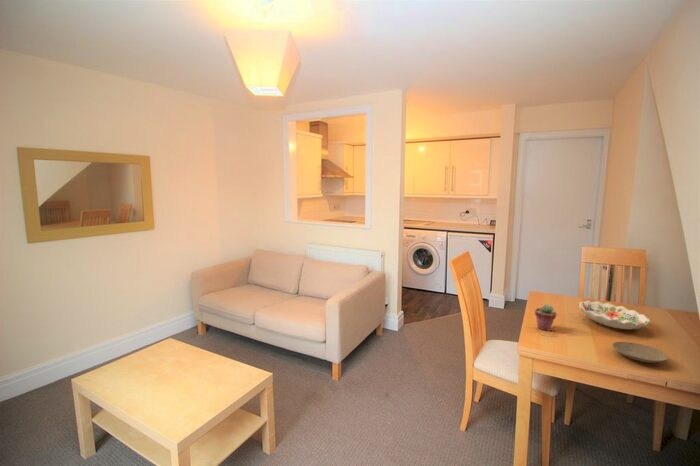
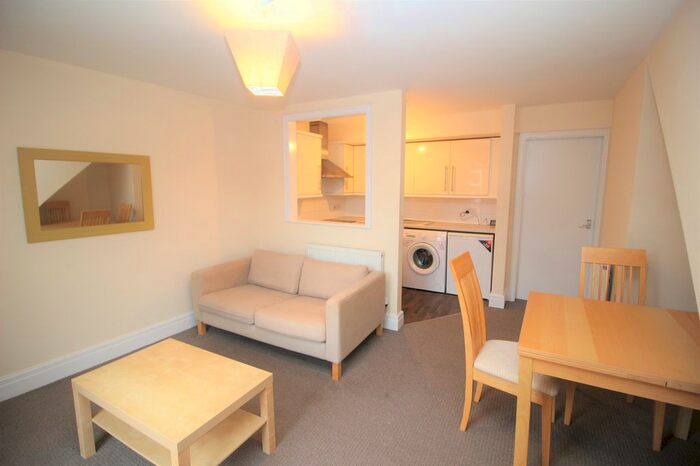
- plate [611,341,669,364]
- decorative bowl [578,300,651,330]
- potted succulent [534,303,558,332]
